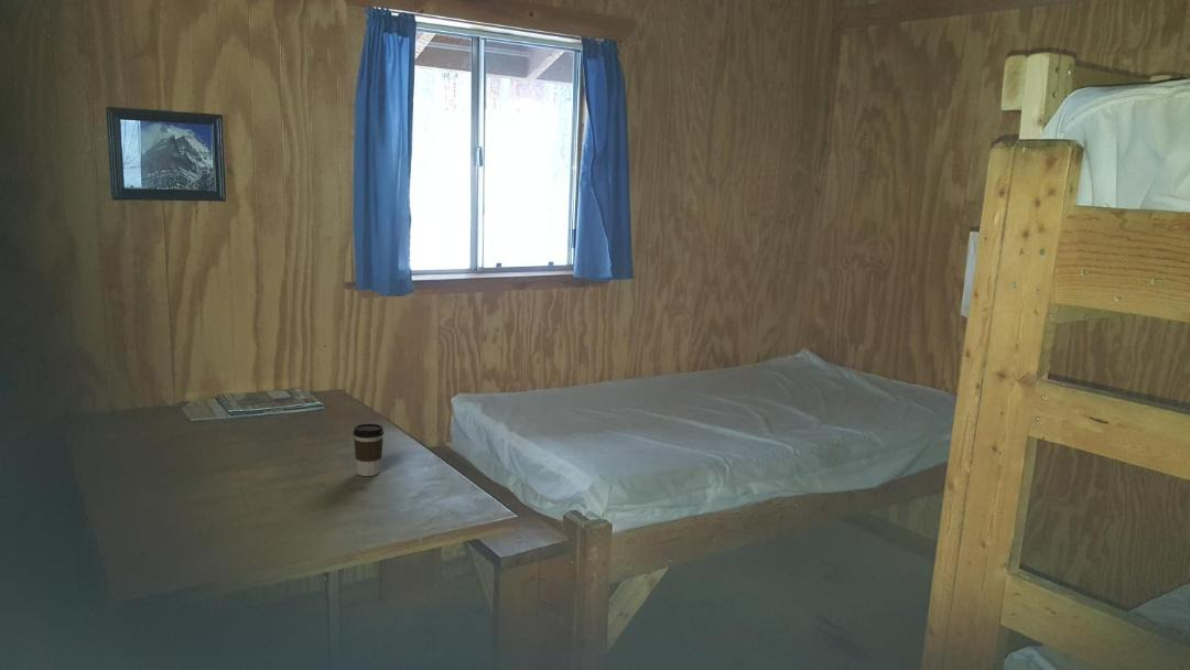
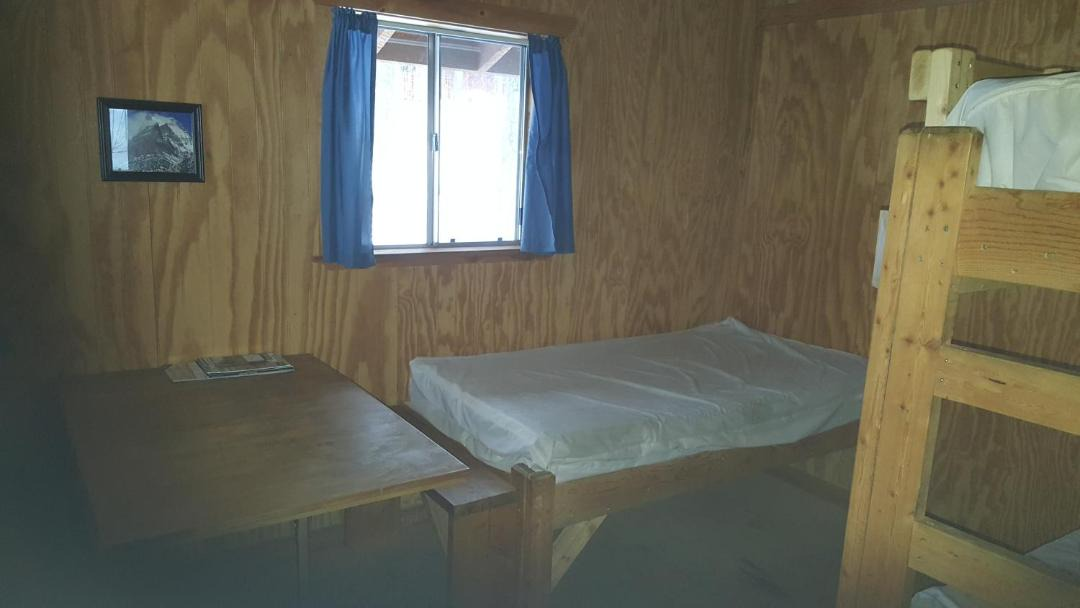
- coffee cup [353,422,385,477]
